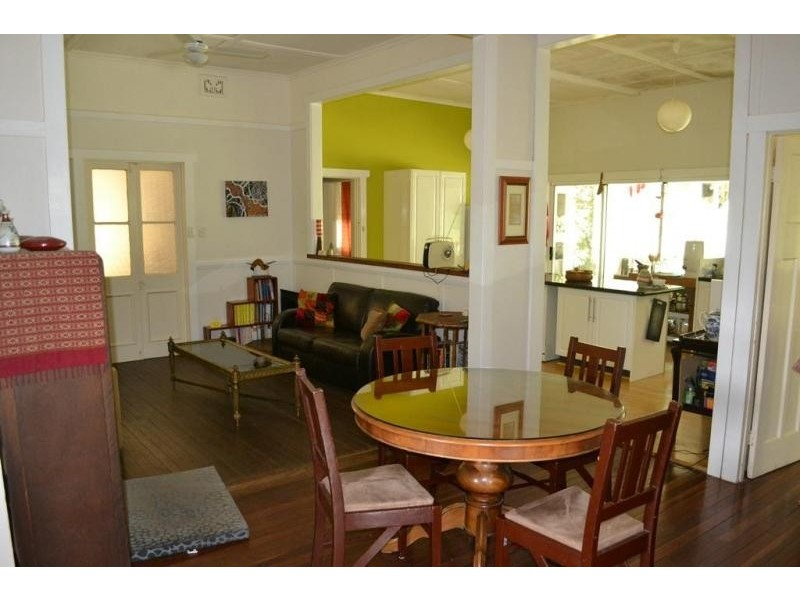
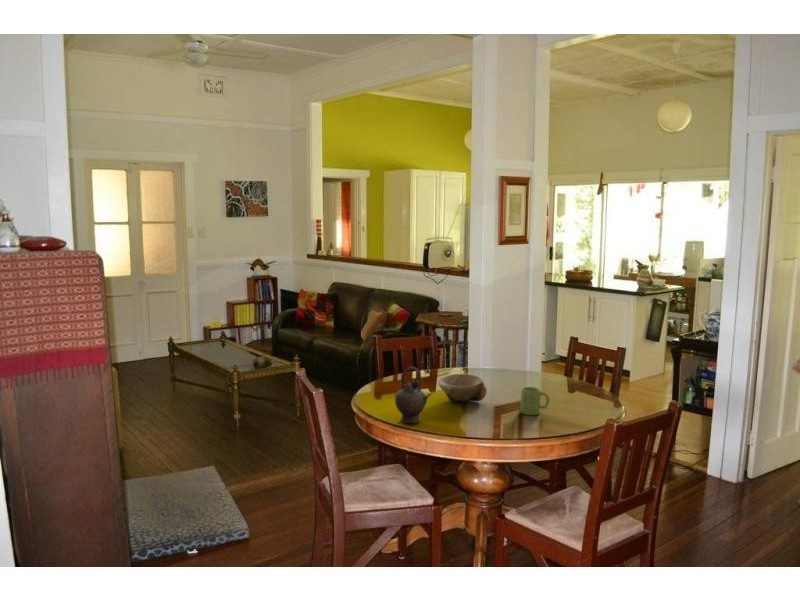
+ mug [519,386,550,416]
+ bowl [437,373,487,403]
+ teapot [394,366,433,424]
